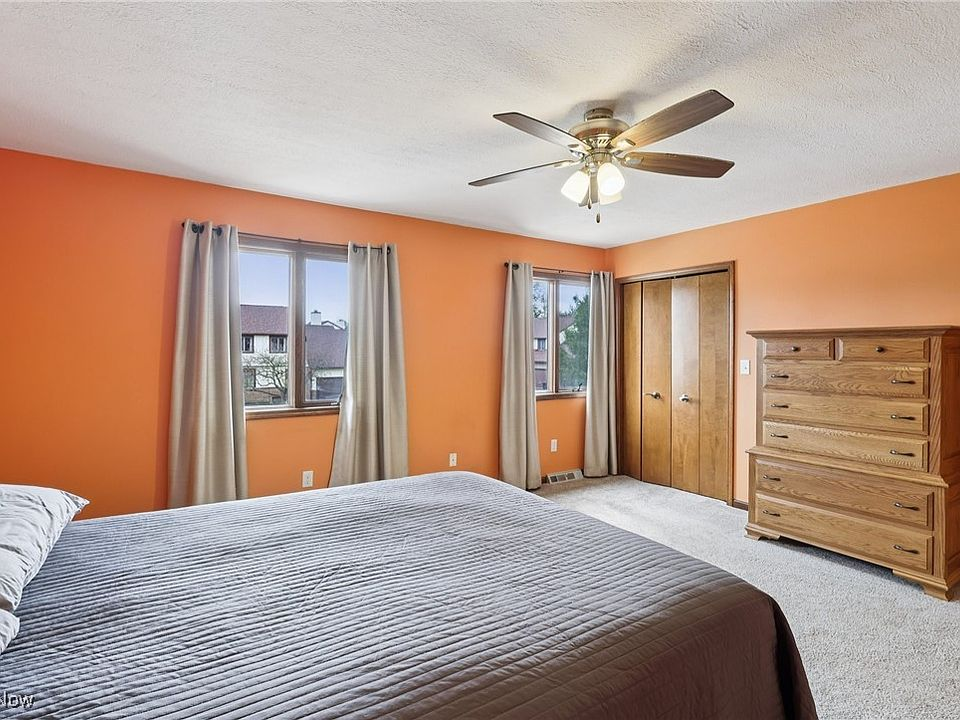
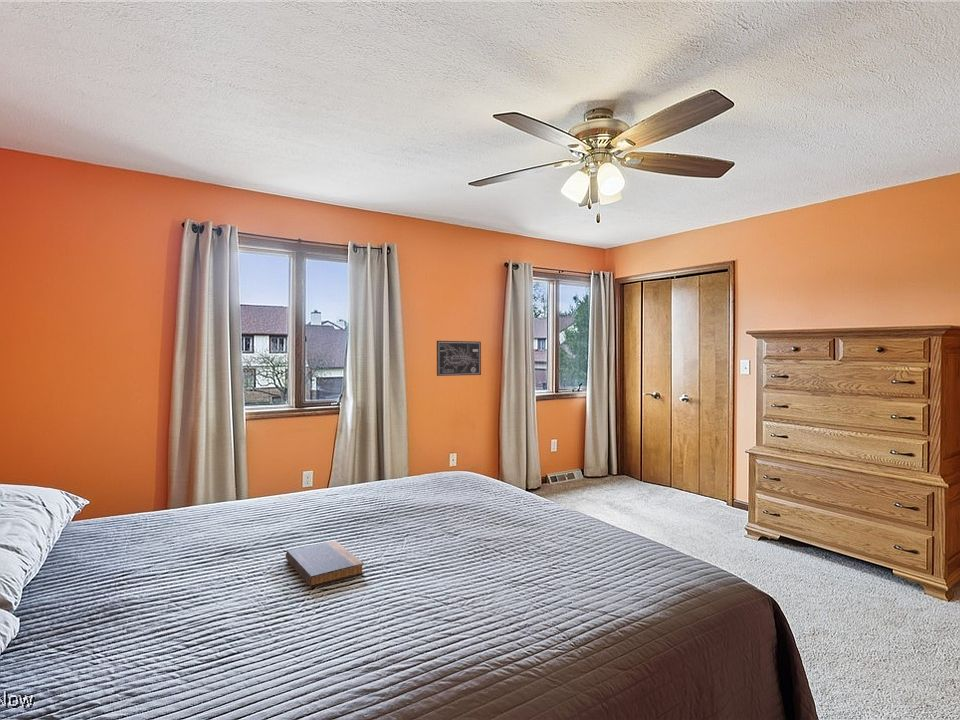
+ book [285,540,365,588]
+ wall art [436,340,482,377]
